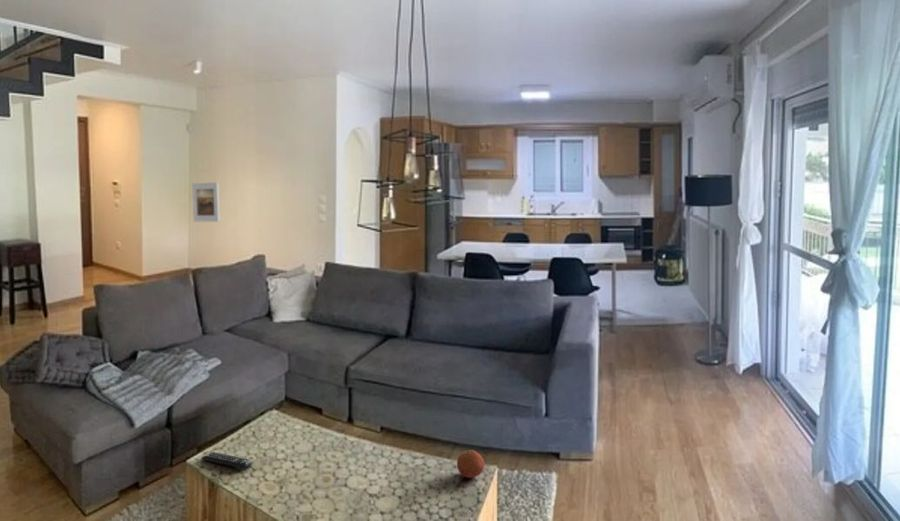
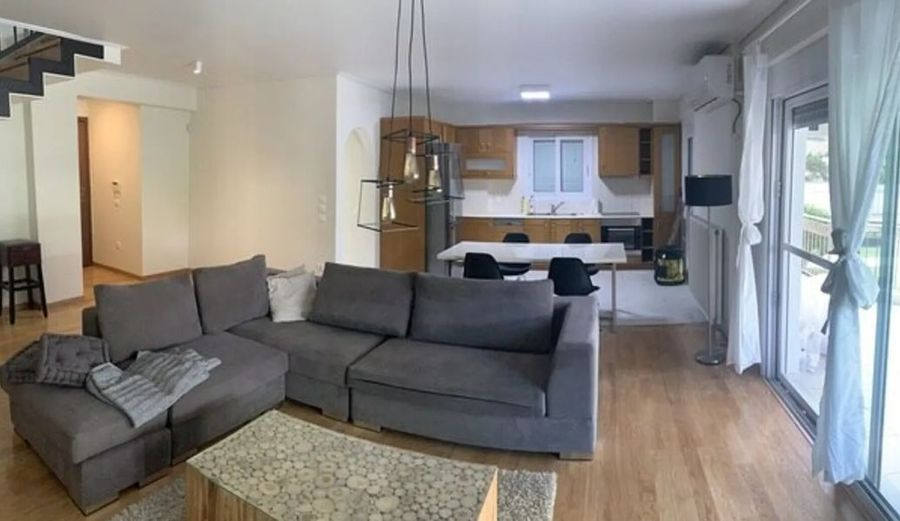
- fruit [456,449,486,479]
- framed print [191,181,221,223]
- remote control [201,451,253,470]
